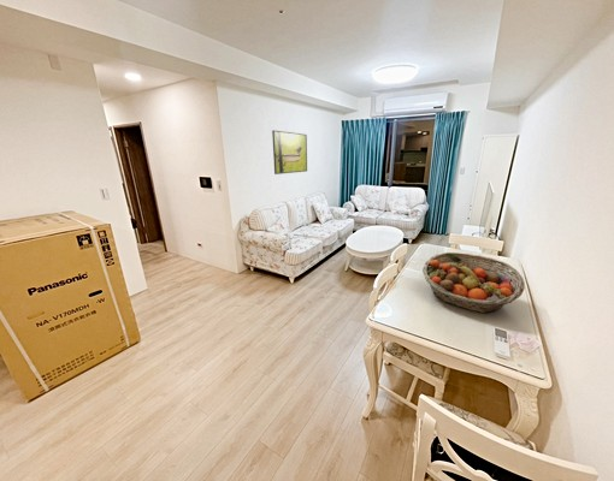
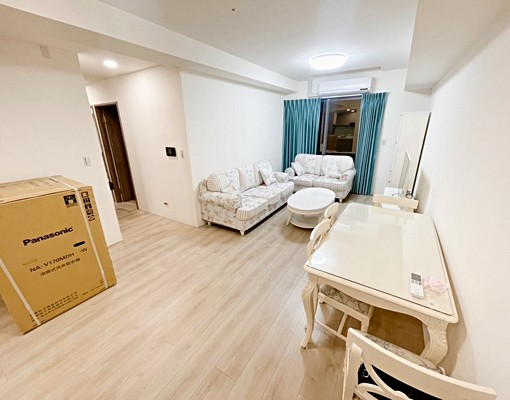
- fruit basket [421,251,526,314]
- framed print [271,129,308,176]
